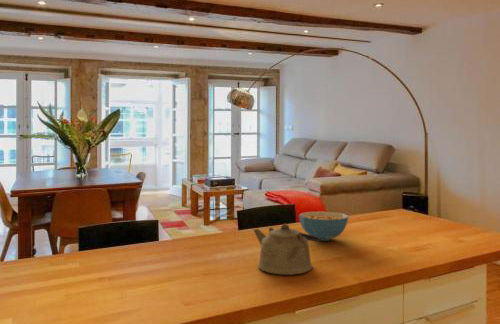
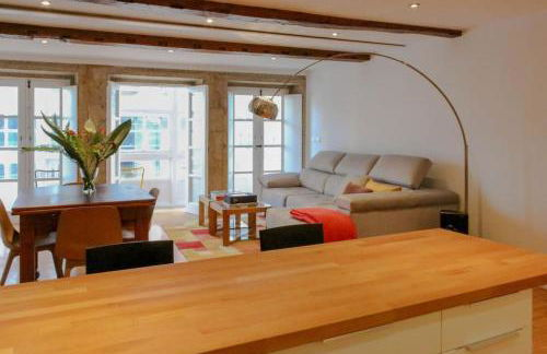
- cereal bowl [298,210,349,242]
- kettle [253,223,320,275]
